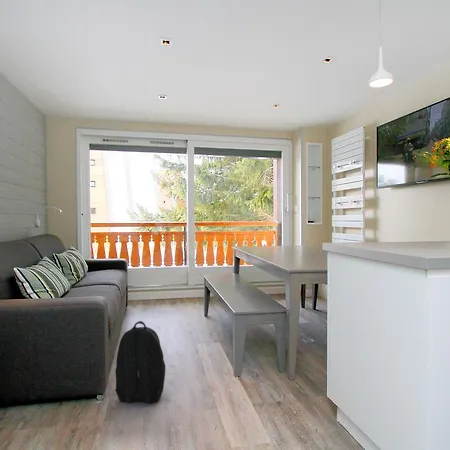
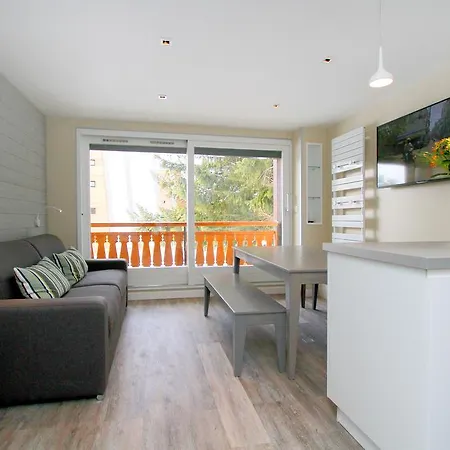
- backpack [114,320,166,404]
